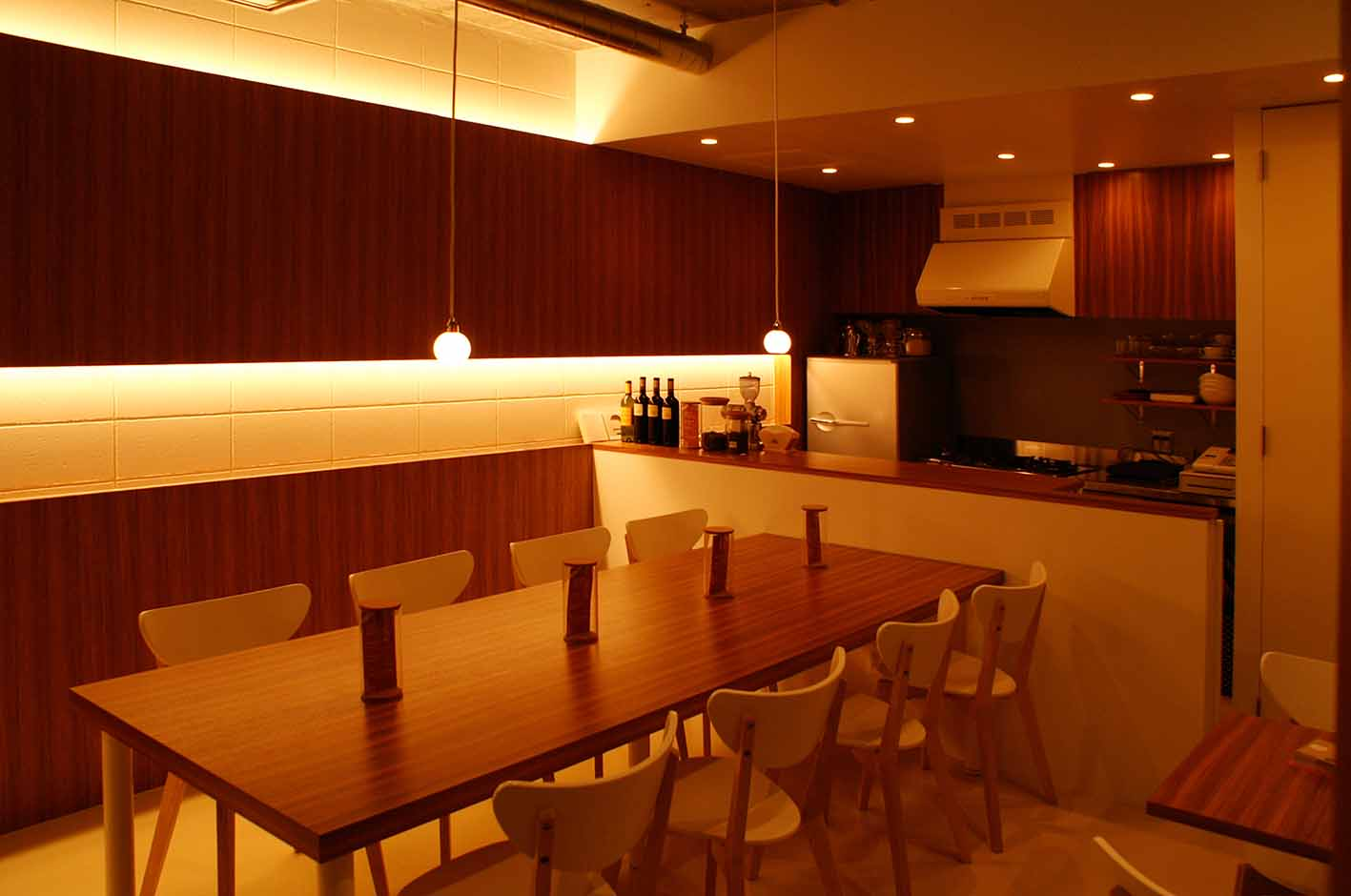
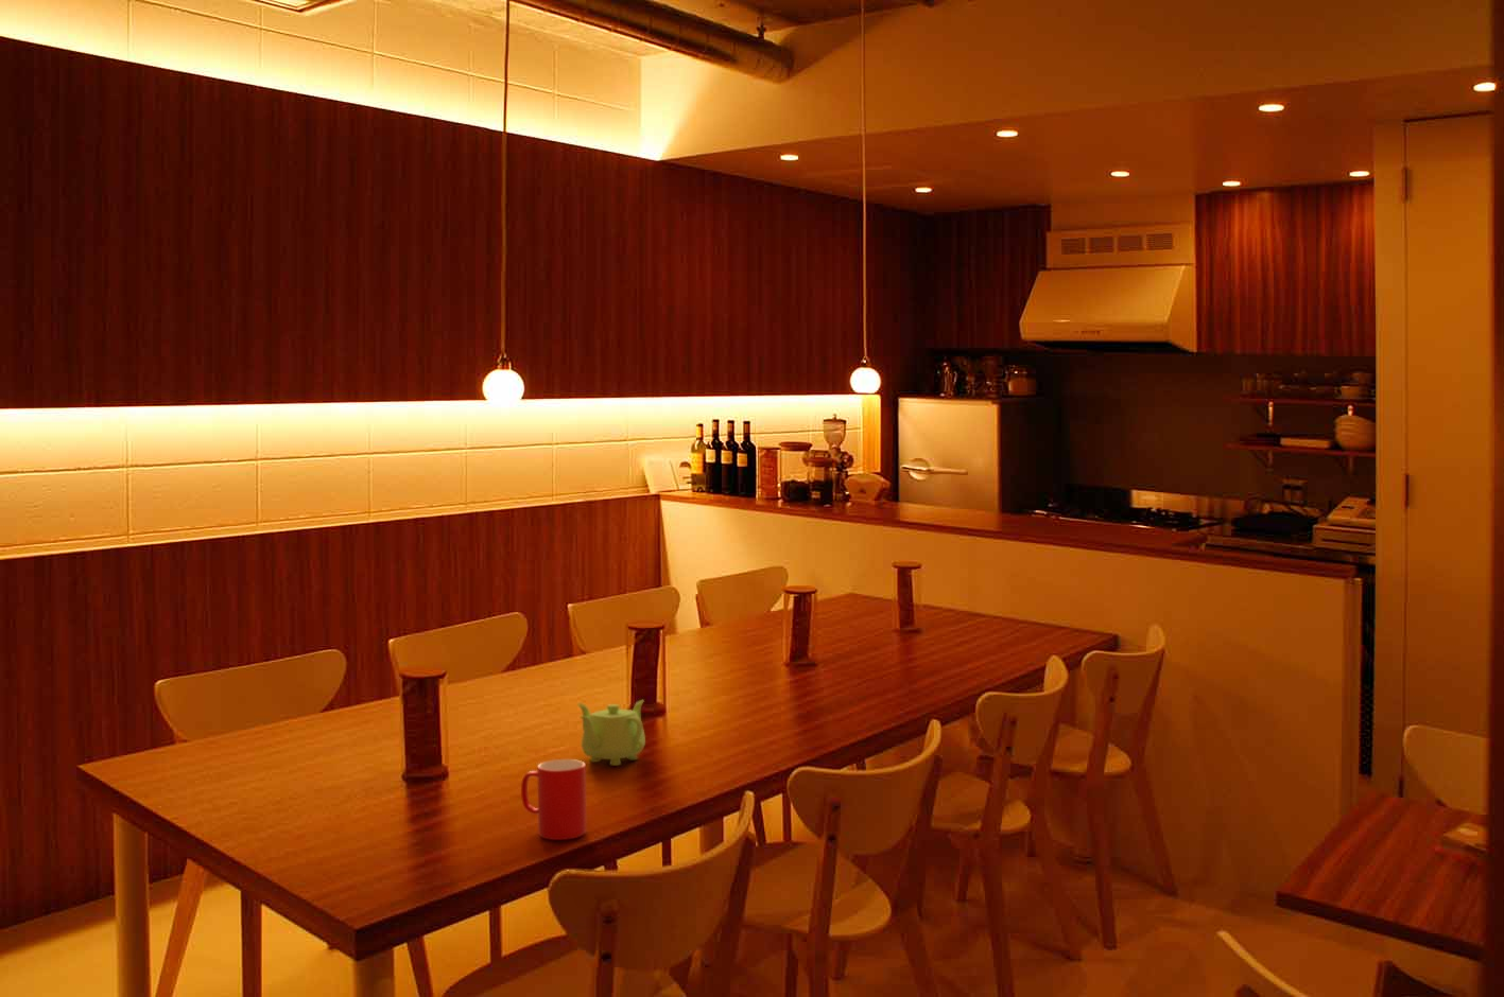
+ cup [520,759,587,841]
+ teapot [577,699,647,767]
